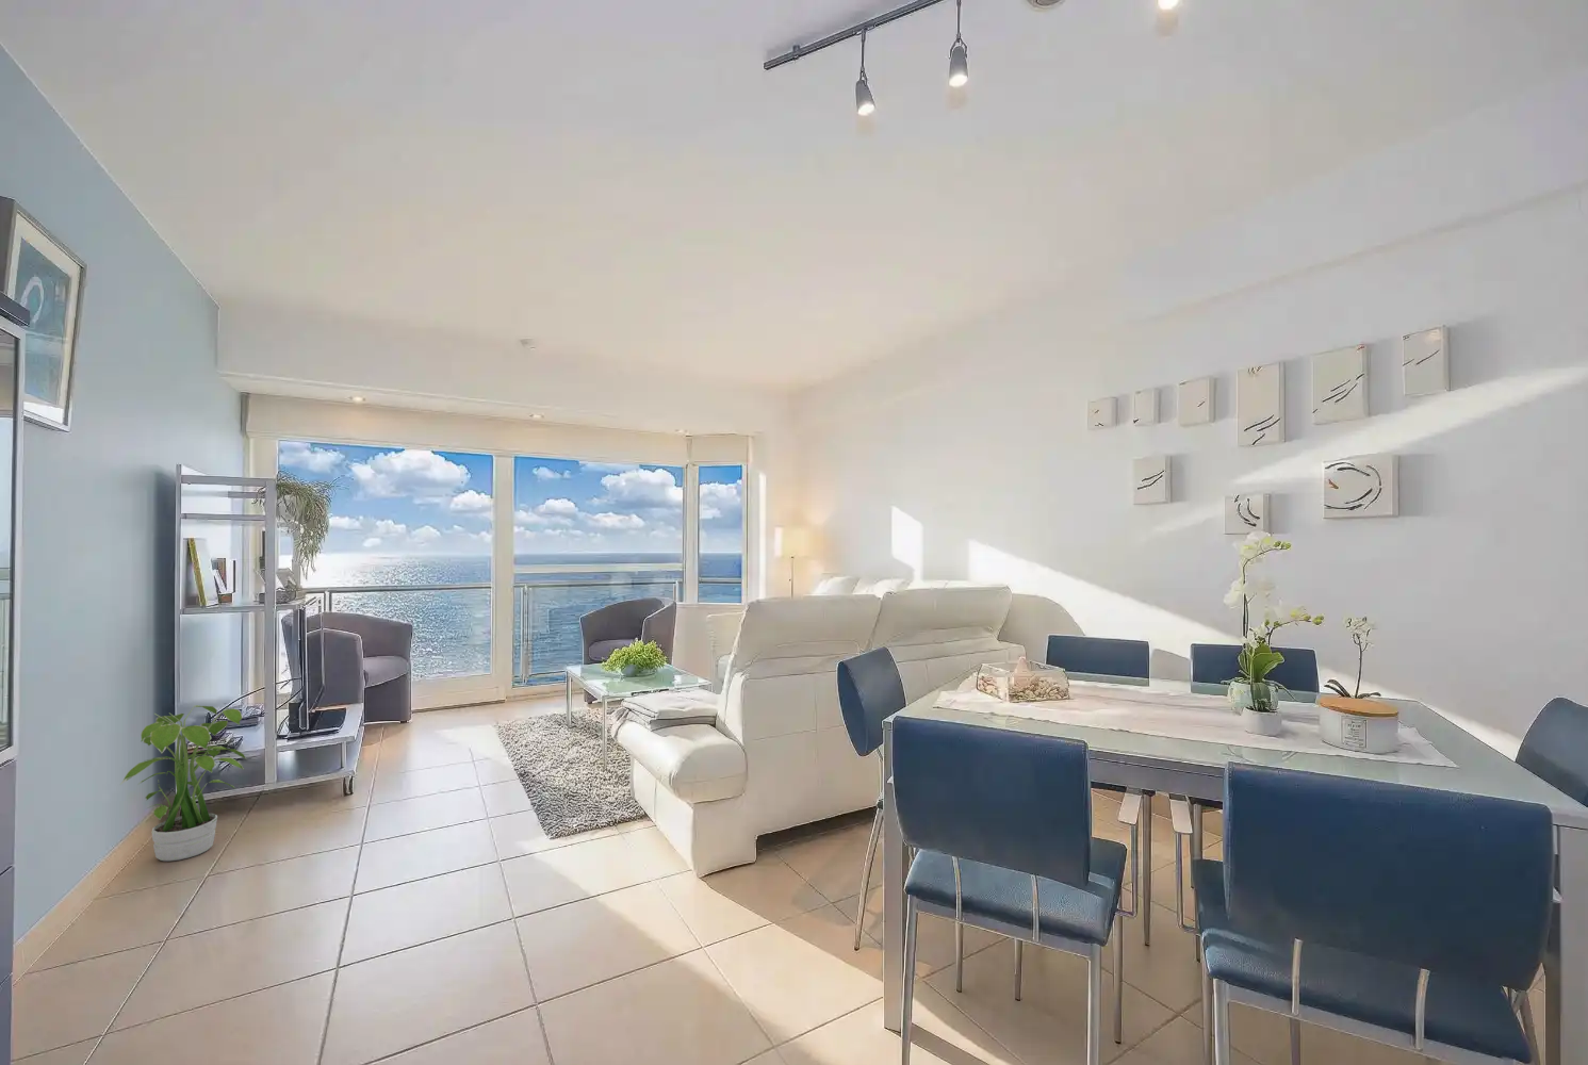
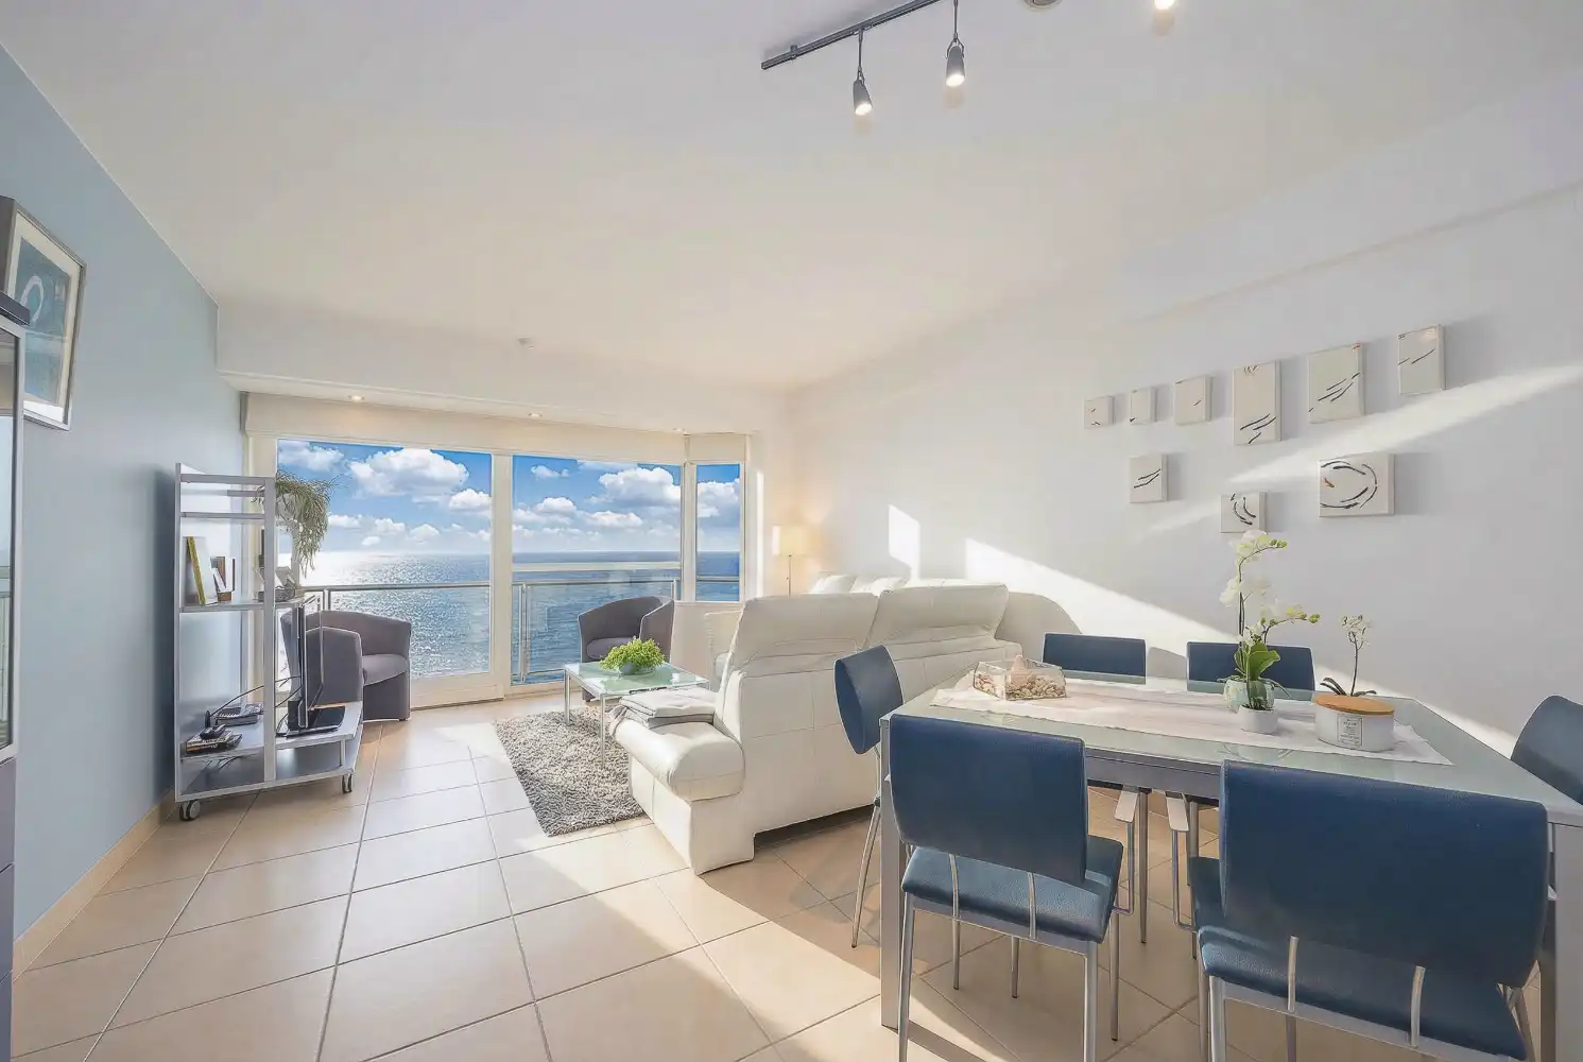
- potted plant [119,704,248,862]
